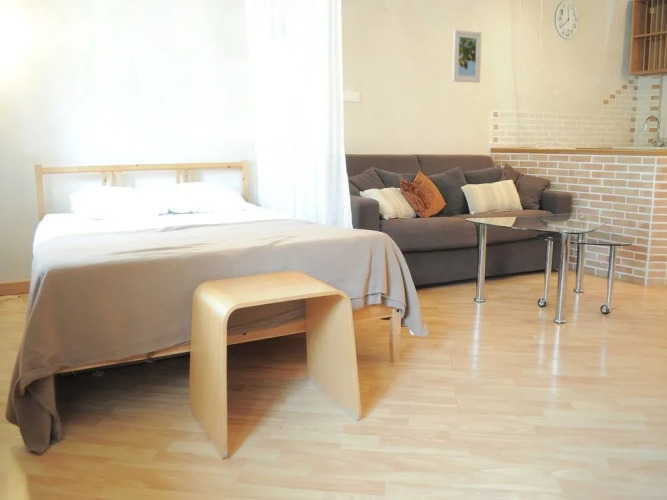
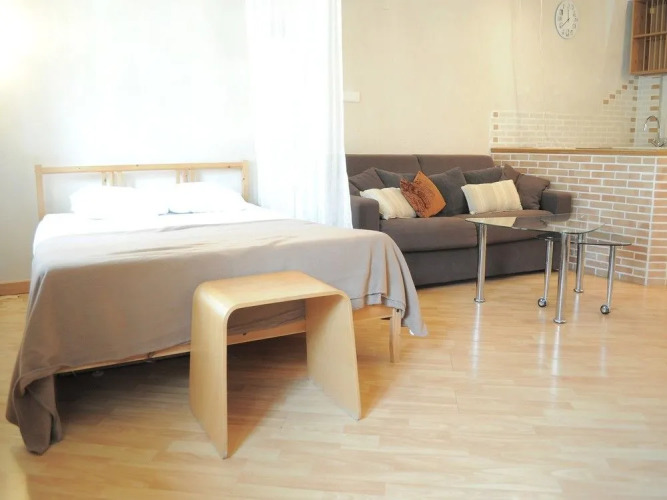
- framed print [451,29,482,84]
